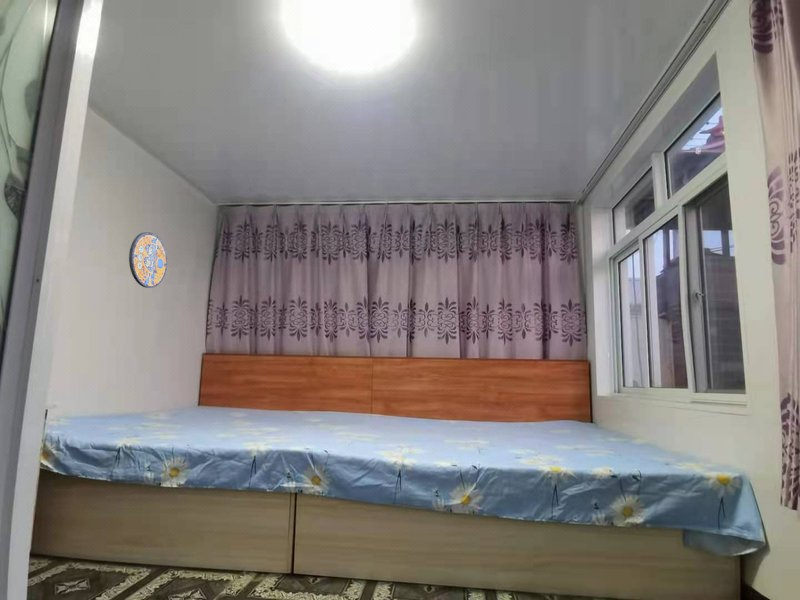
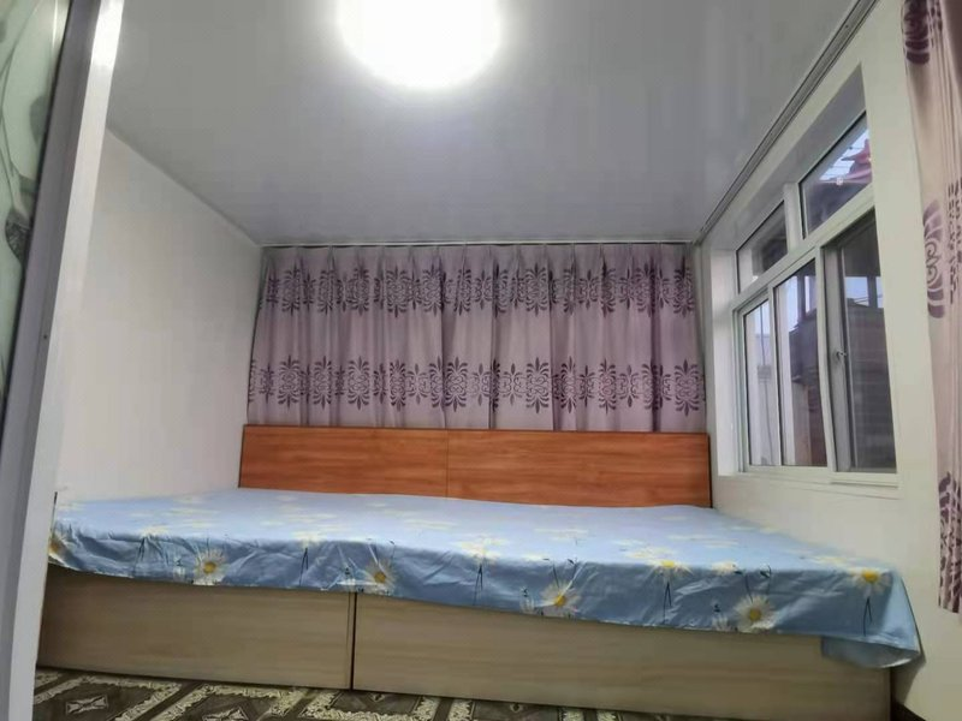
- manhole cover [128,231,168,289]
